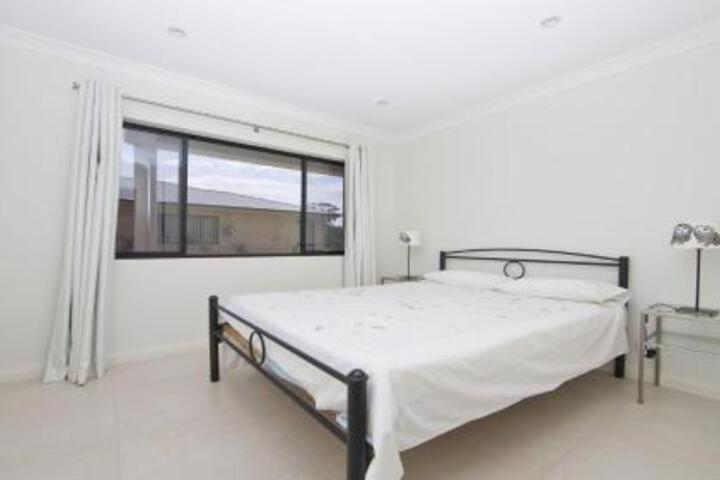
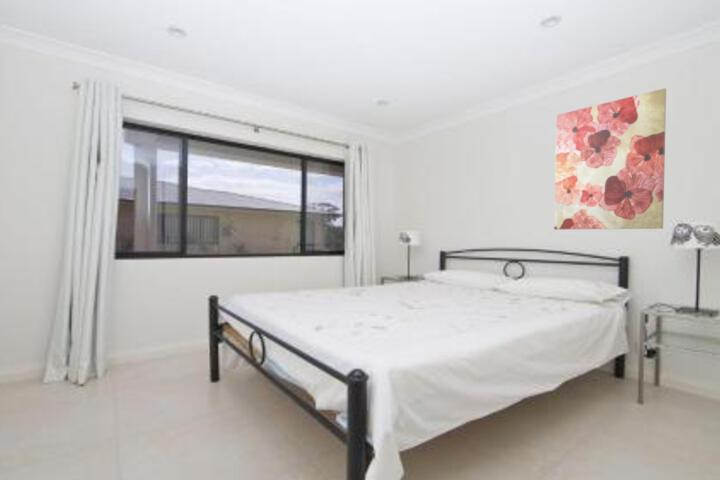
+ wall art [553,87,667,230]
